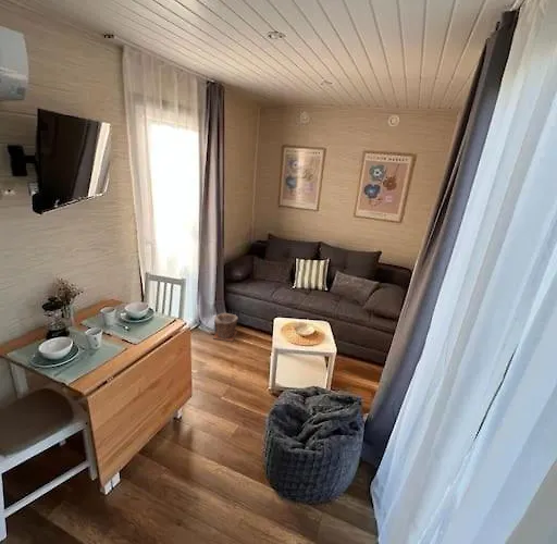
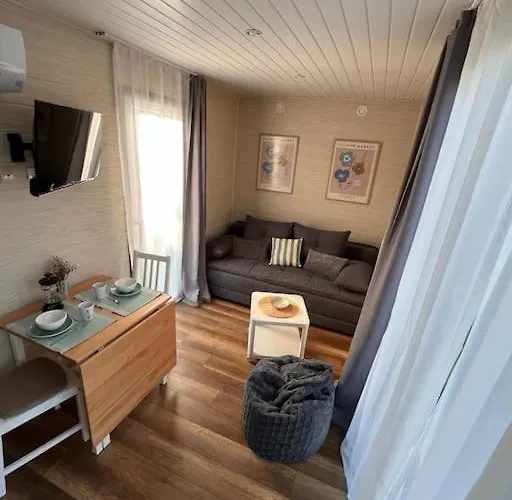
- plant pot [212,312,239,343]
